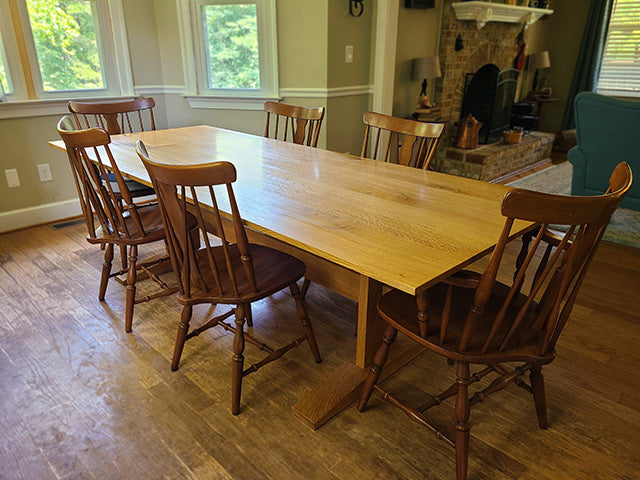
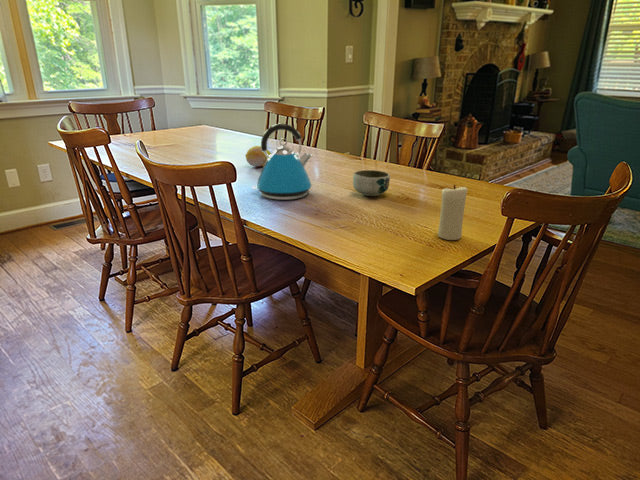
+ fruit [244,145,272,168]
+ candle [437,184,468,241]
+ kettle [251,123,313,201]
+ bowl [352,169,391,197]
